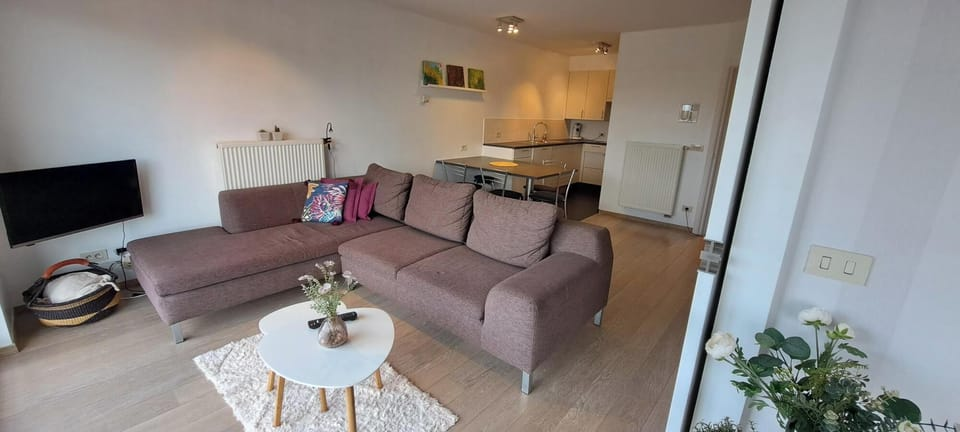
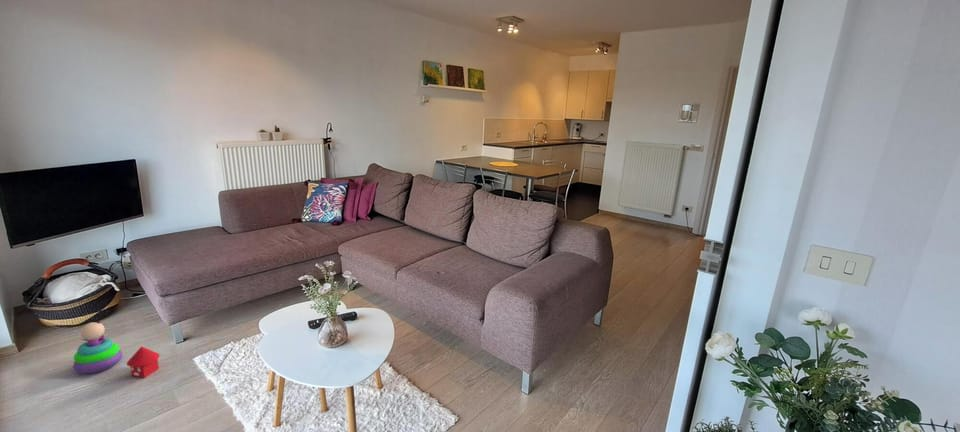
+ toy house [126,345,161,379]
+ stacking toy [72,319,123,375]
